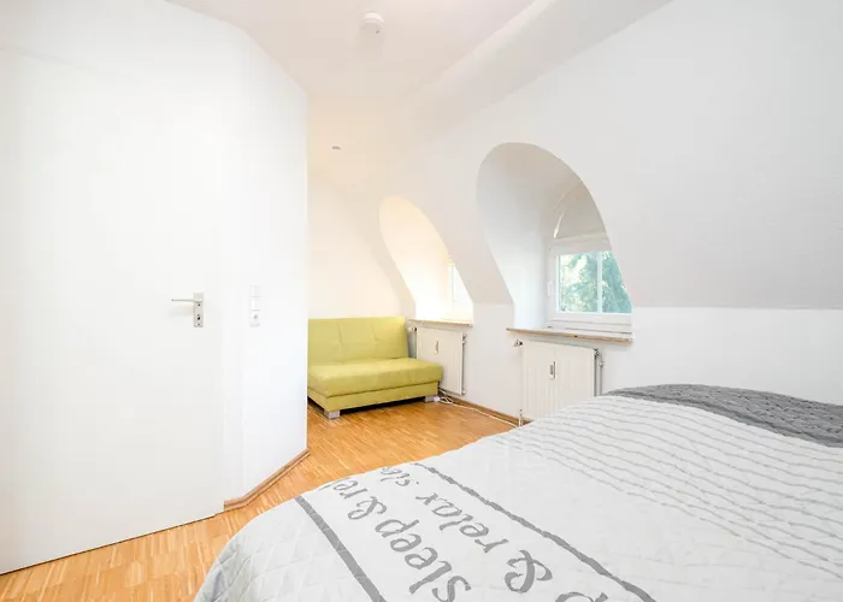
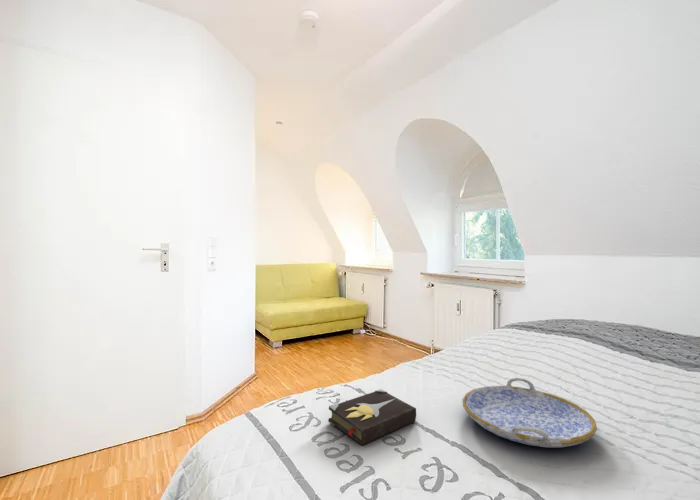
+ serving tray [461,377,598,448]
+ hardback book [327,388,417,447]
